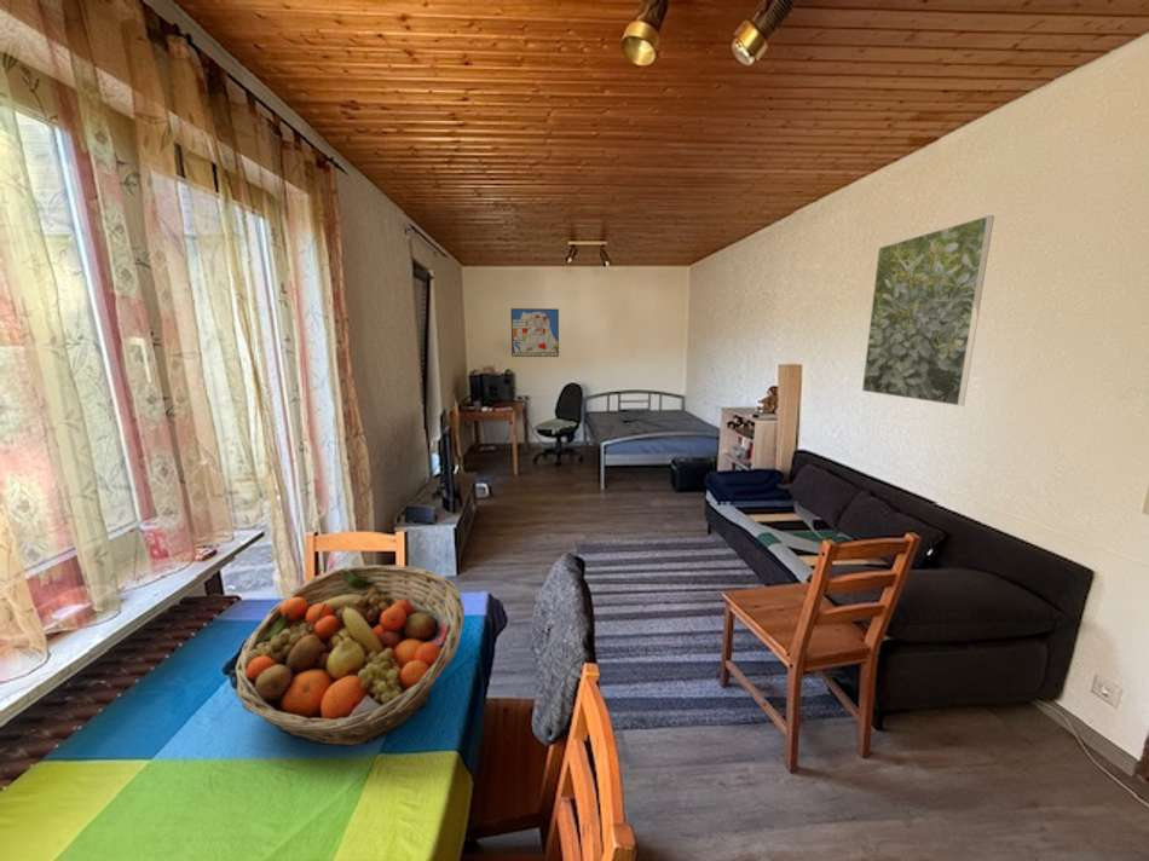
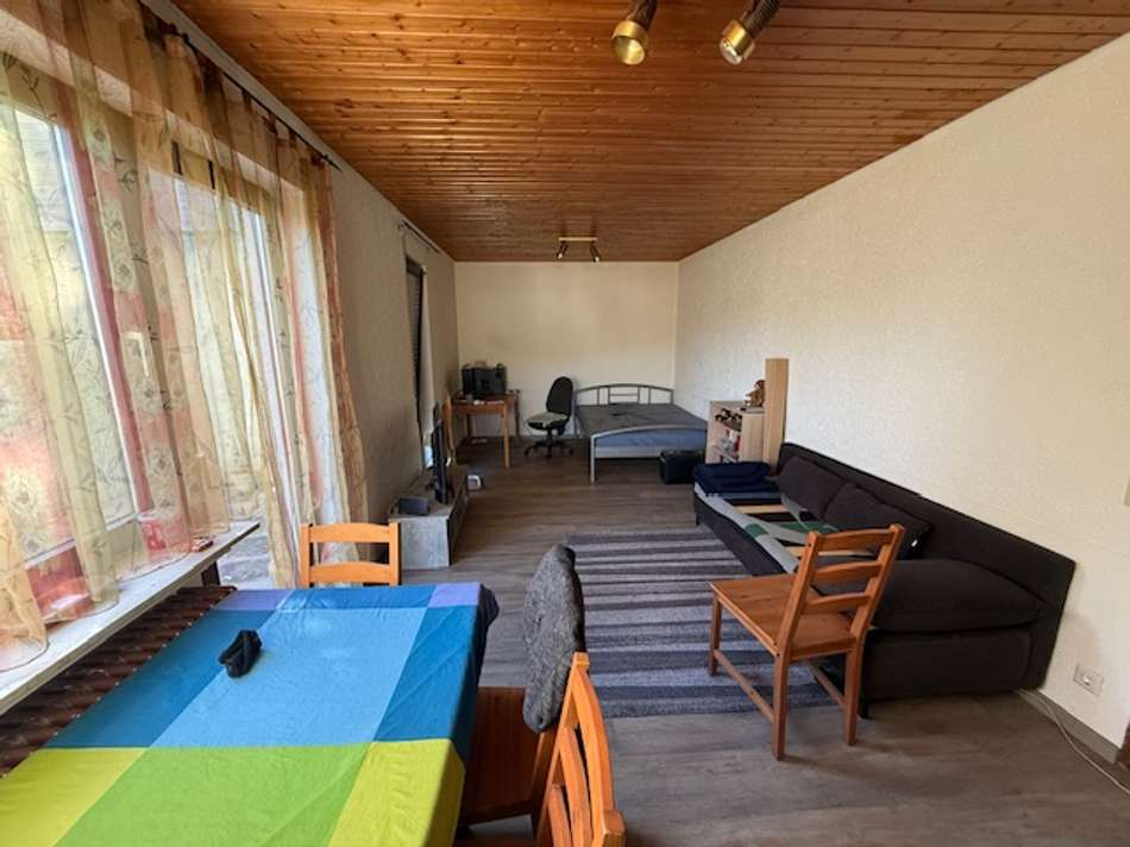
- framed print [861,214,995,406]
- fruit basket [233,564,466,747]
- wall art [510,307,560,358]
